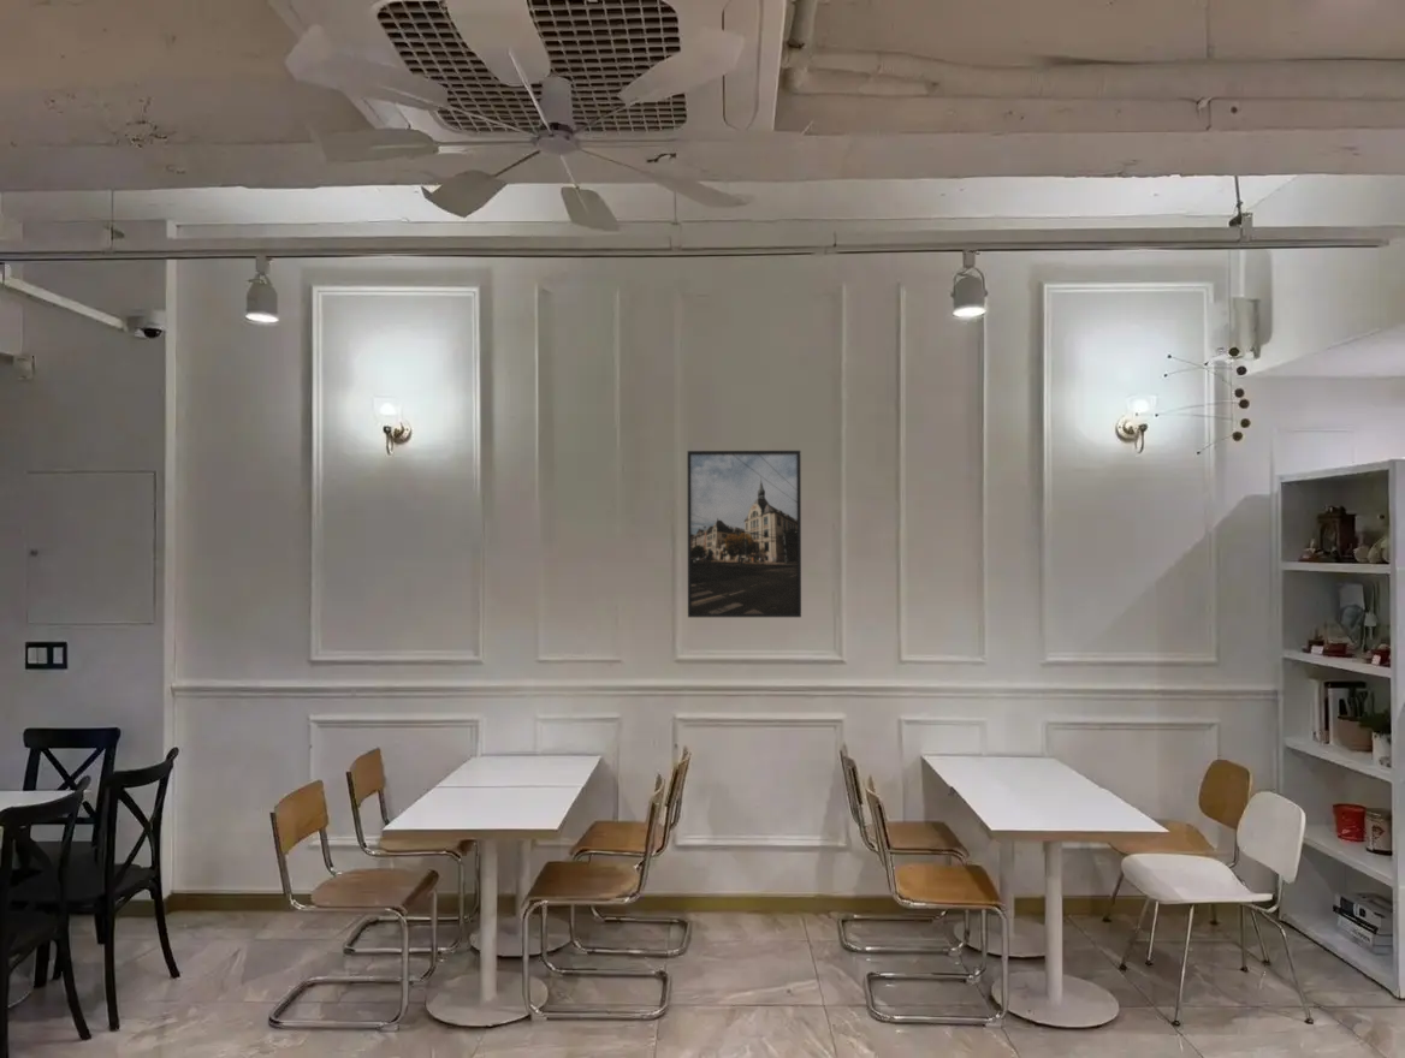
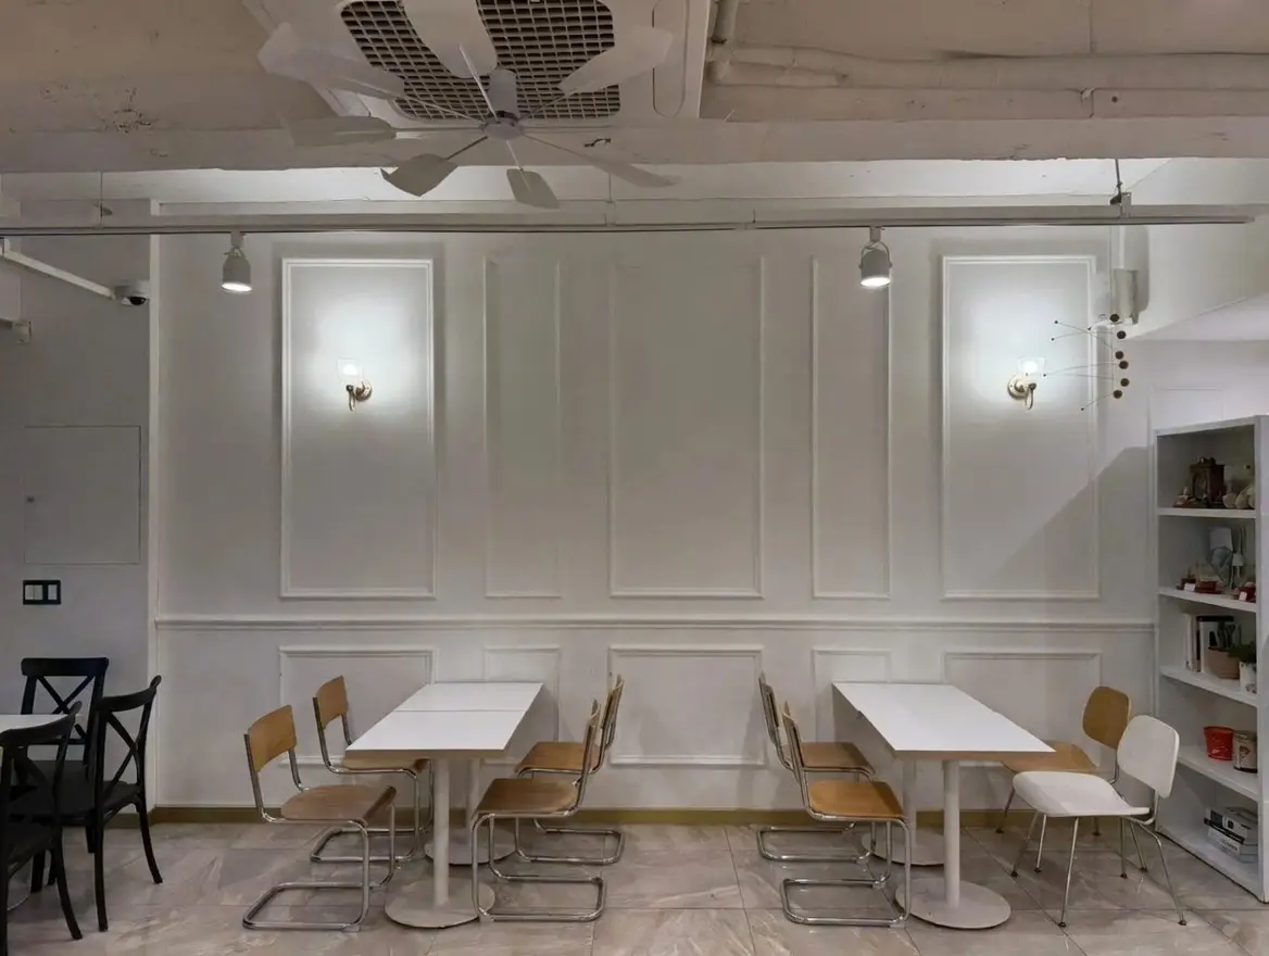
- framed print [686,450,802,618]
